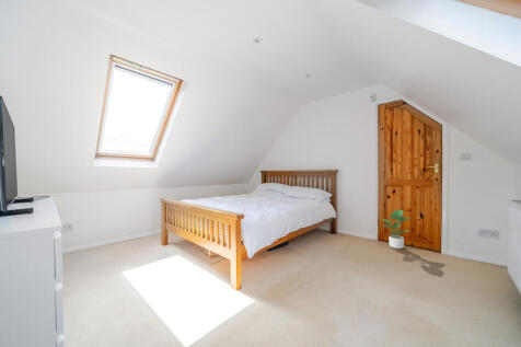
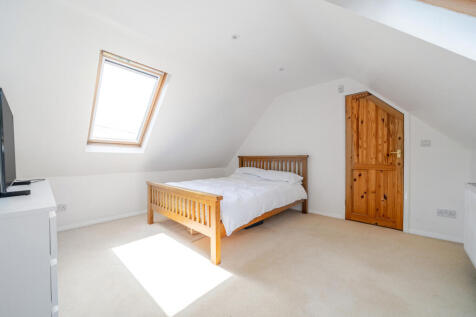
- potted plant [379,208,412,250]
